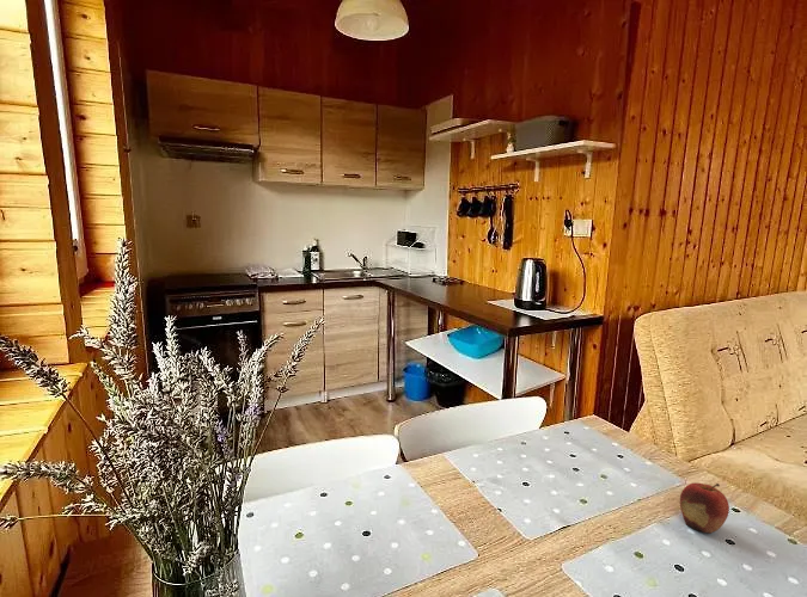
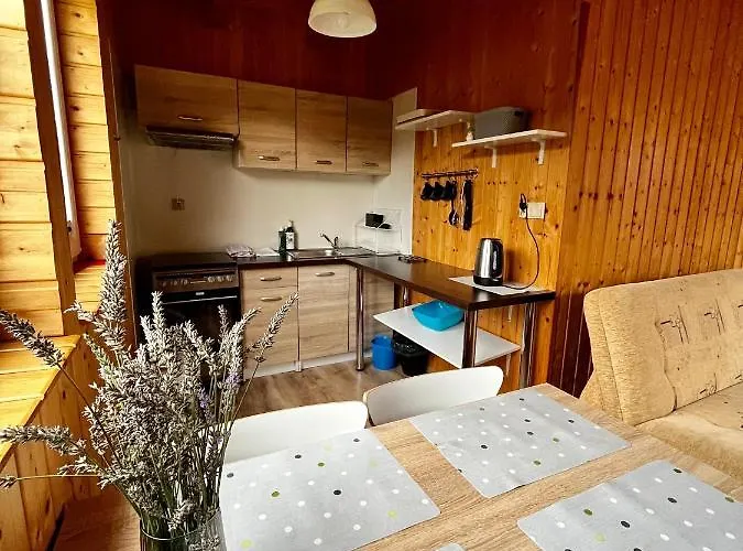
- fruit [679,481,730,535]
